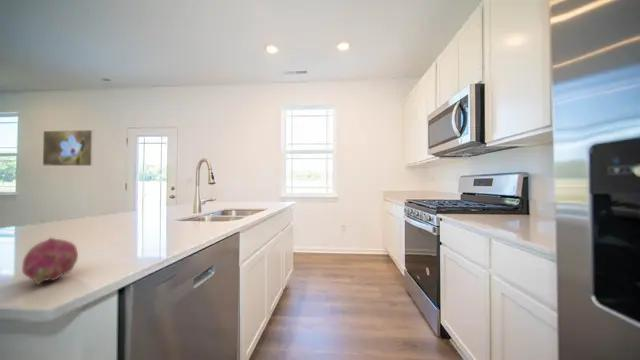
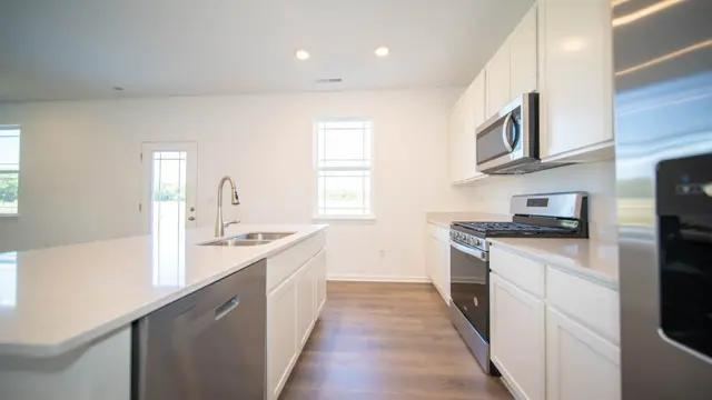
- fruit [21,237,79,286]
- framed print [42,129,94,167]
